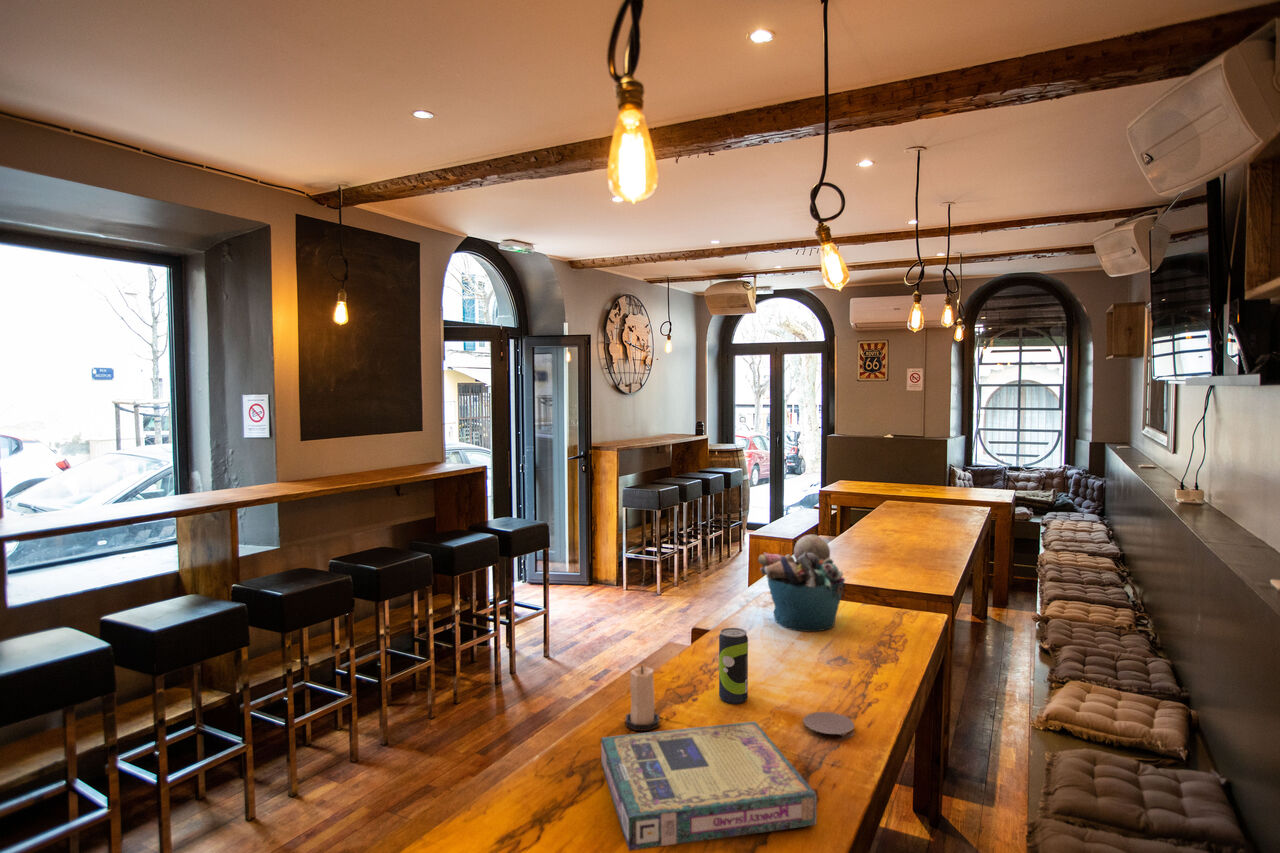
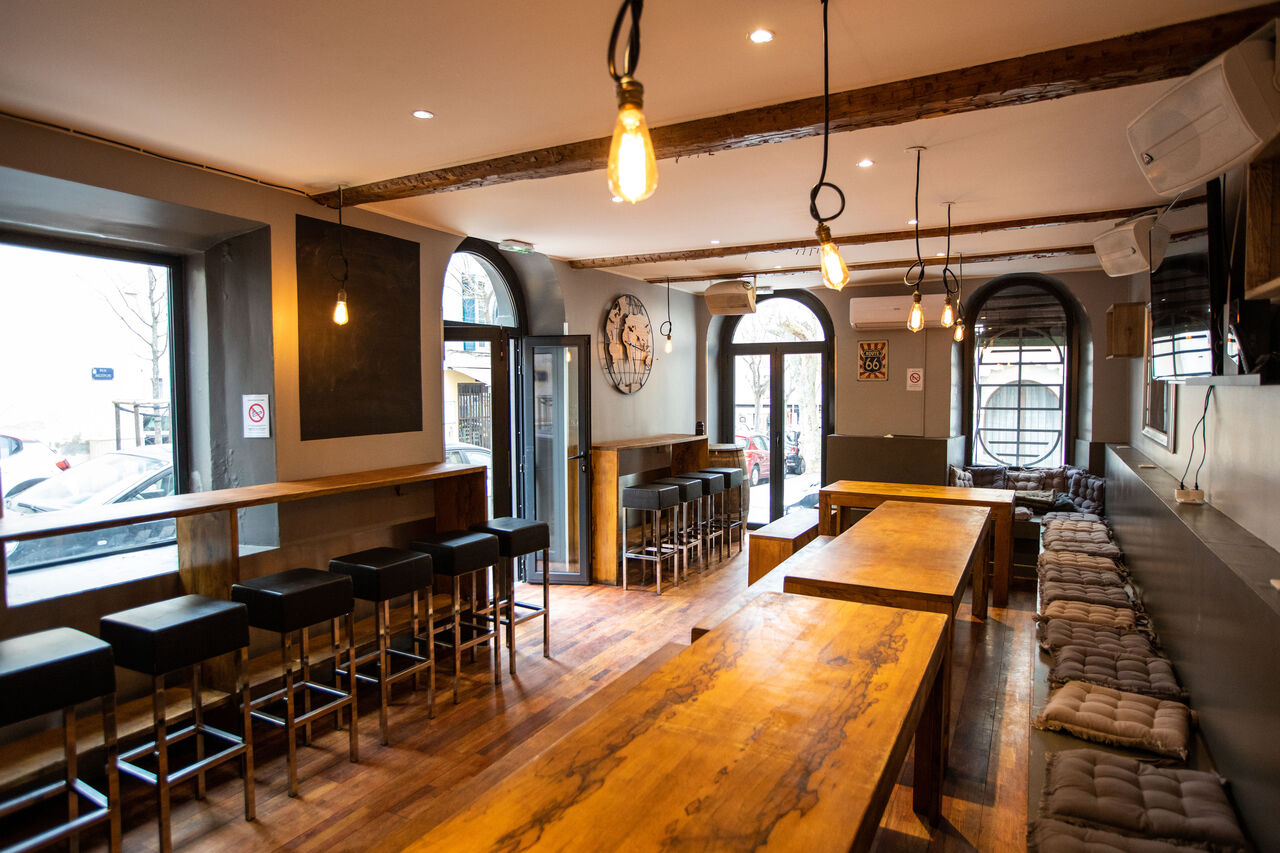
- candle [625,665,660,732]
- coaster [802,711,855,742]
- beverage can [718,627,749,705]
- video game box [600,720,818,852]
- bucket [757,534,846,633]
